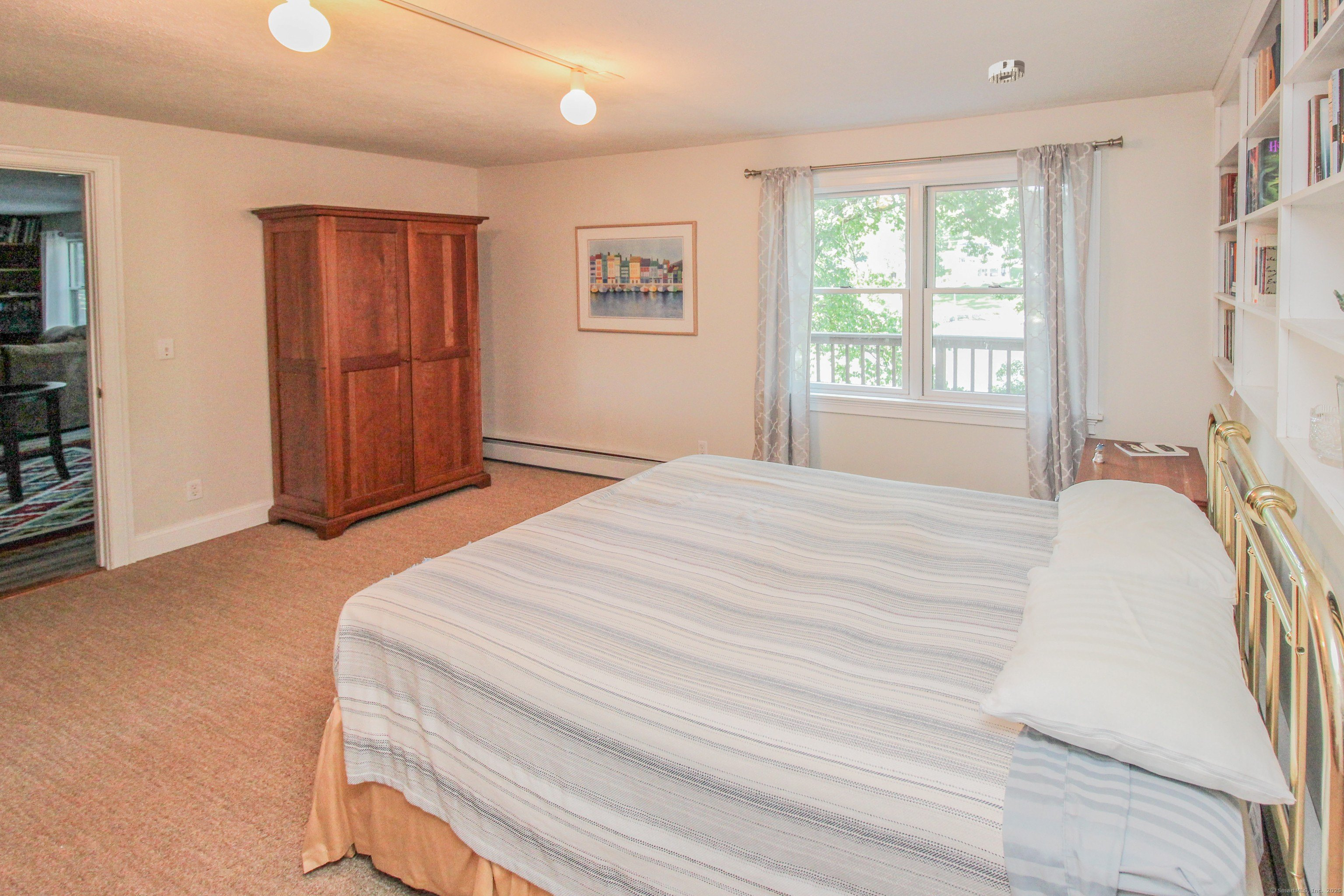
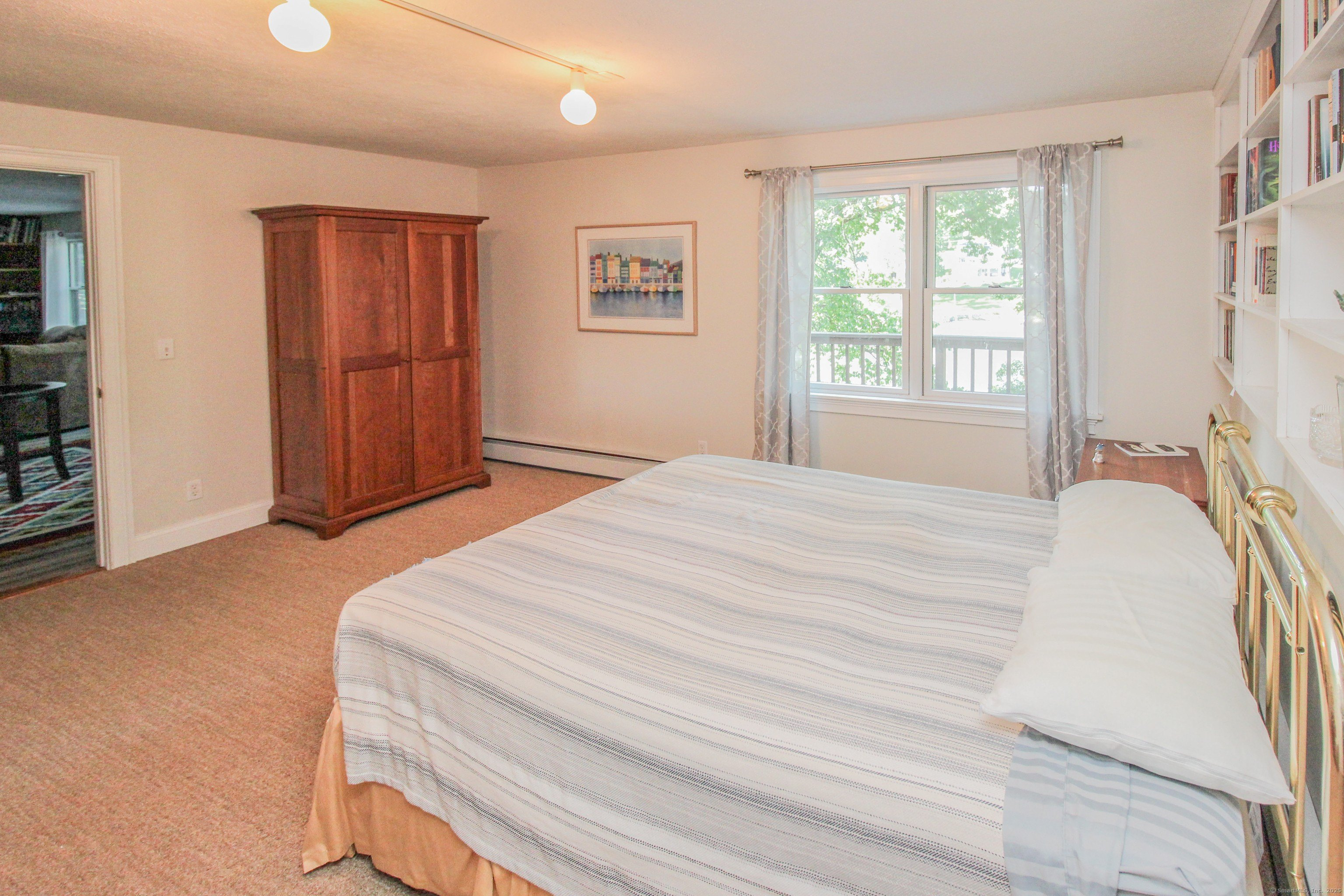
- smoke detector [988,59,1025,84]
